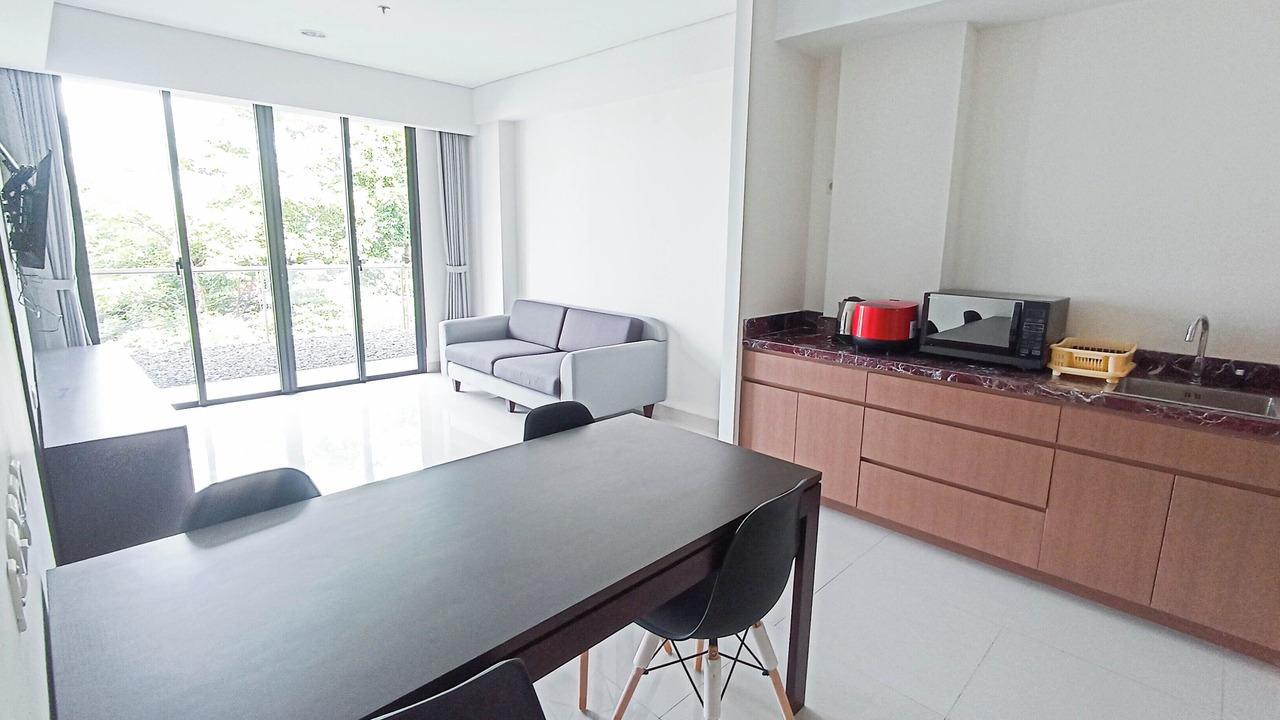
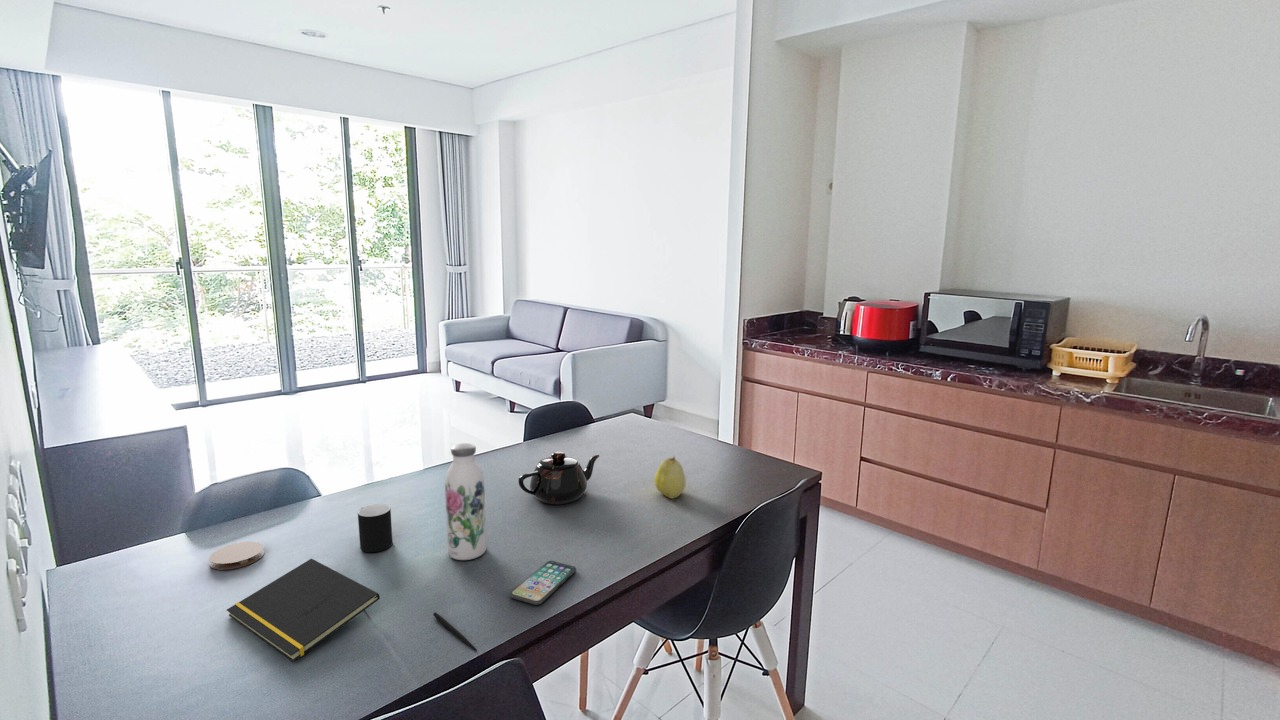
+ teapot [517,450,601,505]
+ notepad [226,558,381,662]
+ fruit [653,455,687,500]
+ water bottle [444,442,487,561]
+ cup [357,503,394,553]
+ smartphone [509,560,577,606]
+ pen [432,611,478,652]
+ coaster [208,541,265,571]
